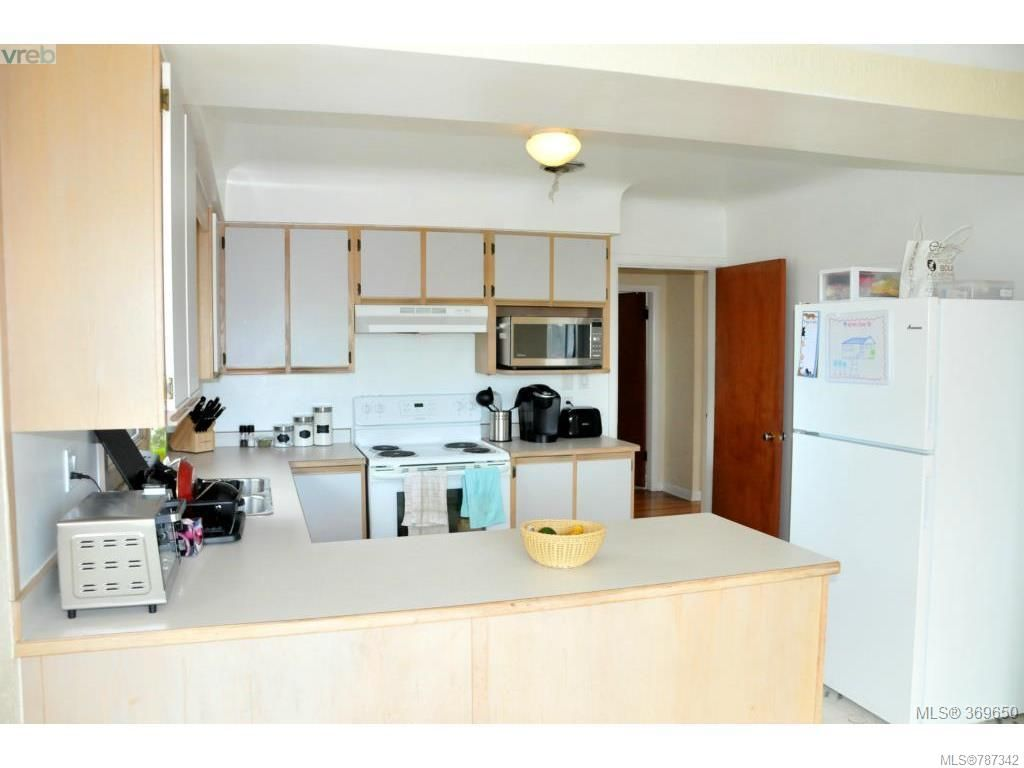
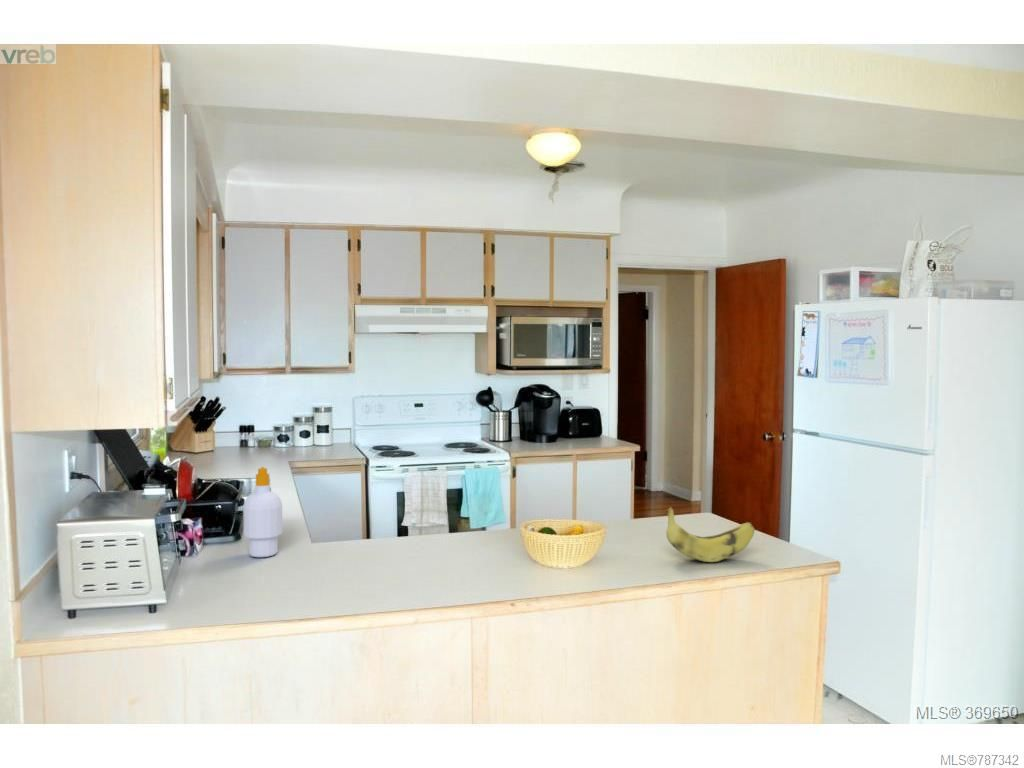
+ soap bottle [242,466,283,558]
+ banana [665,506,756,563]
